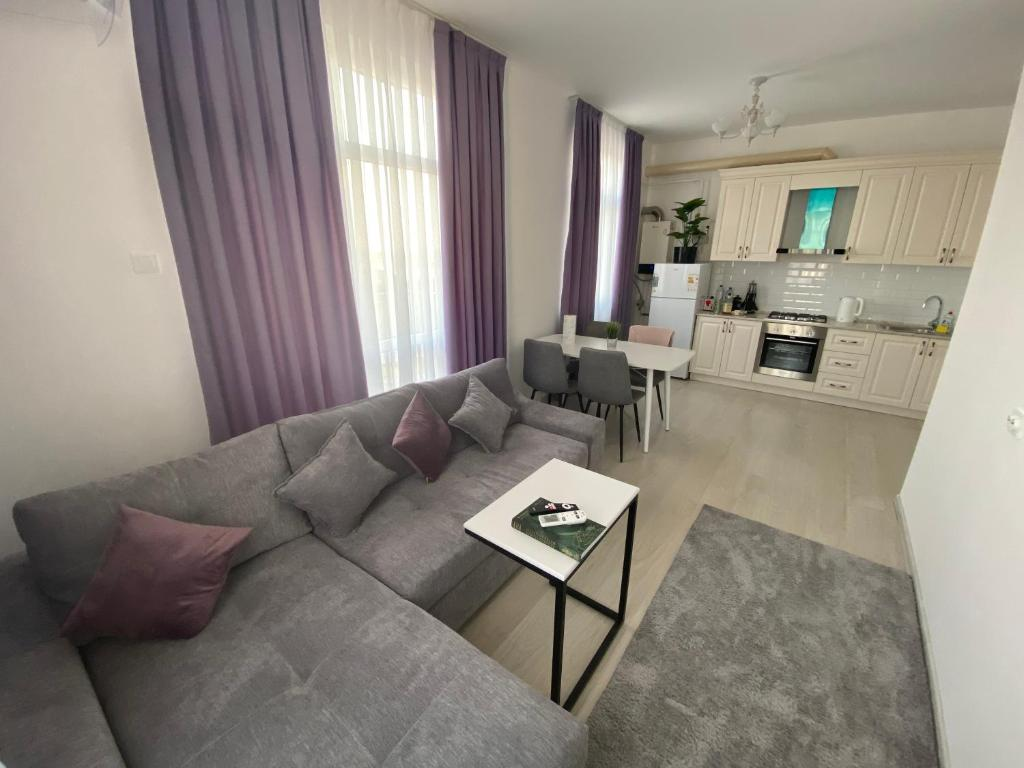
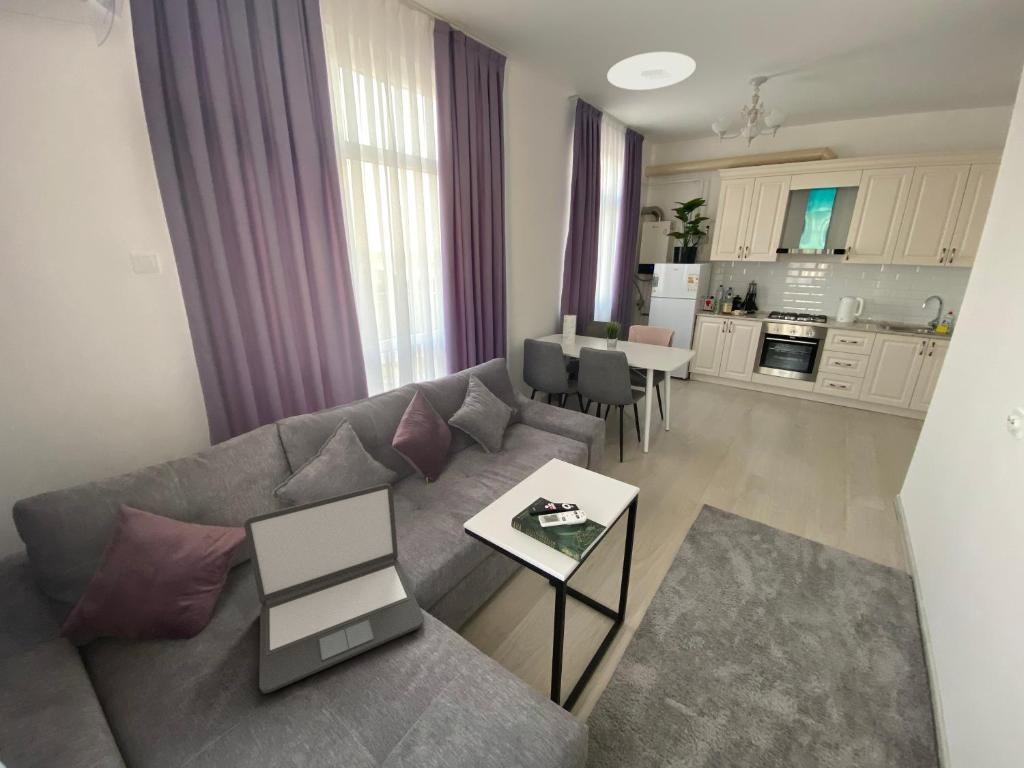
+ laptop [243,483,425,694]
+ ceiling light [606,51,697,91]
